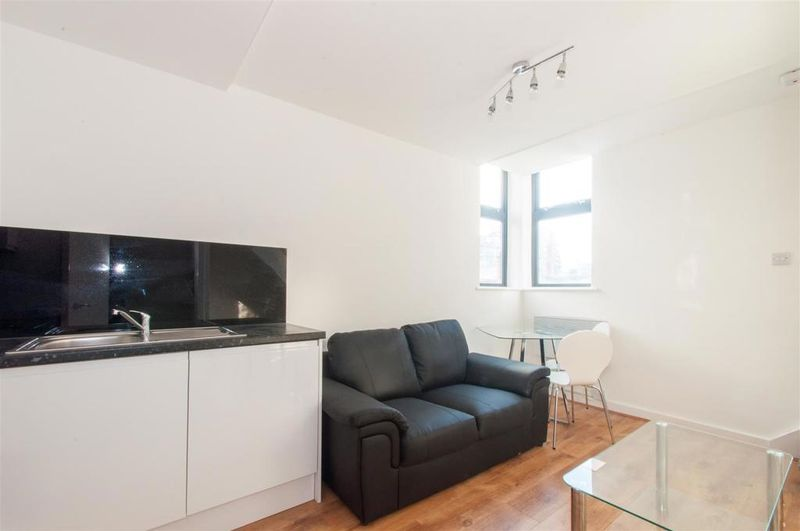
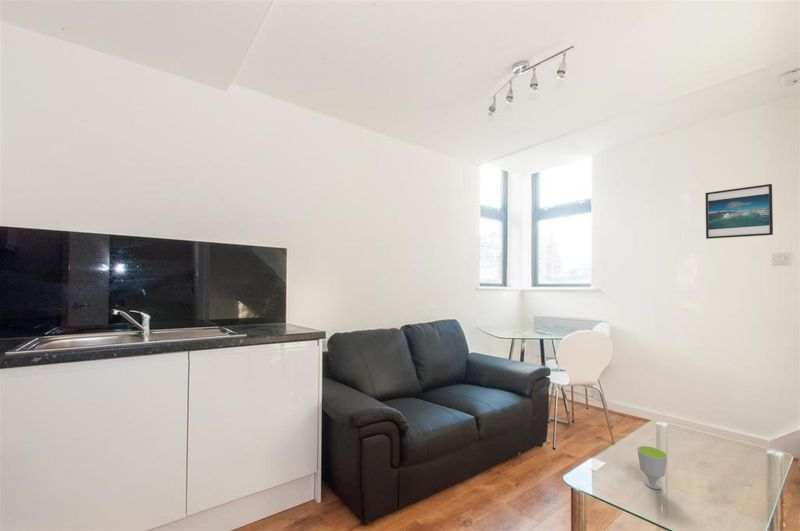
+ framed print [704,183,774,240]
+ cup [636,445,668,490]
